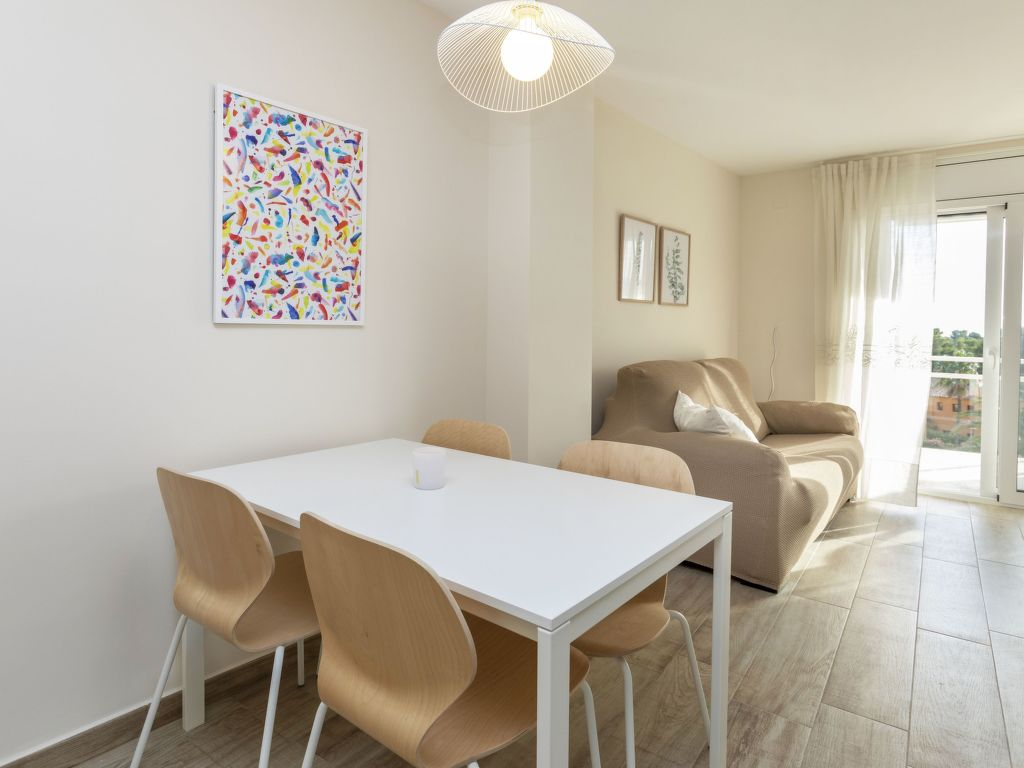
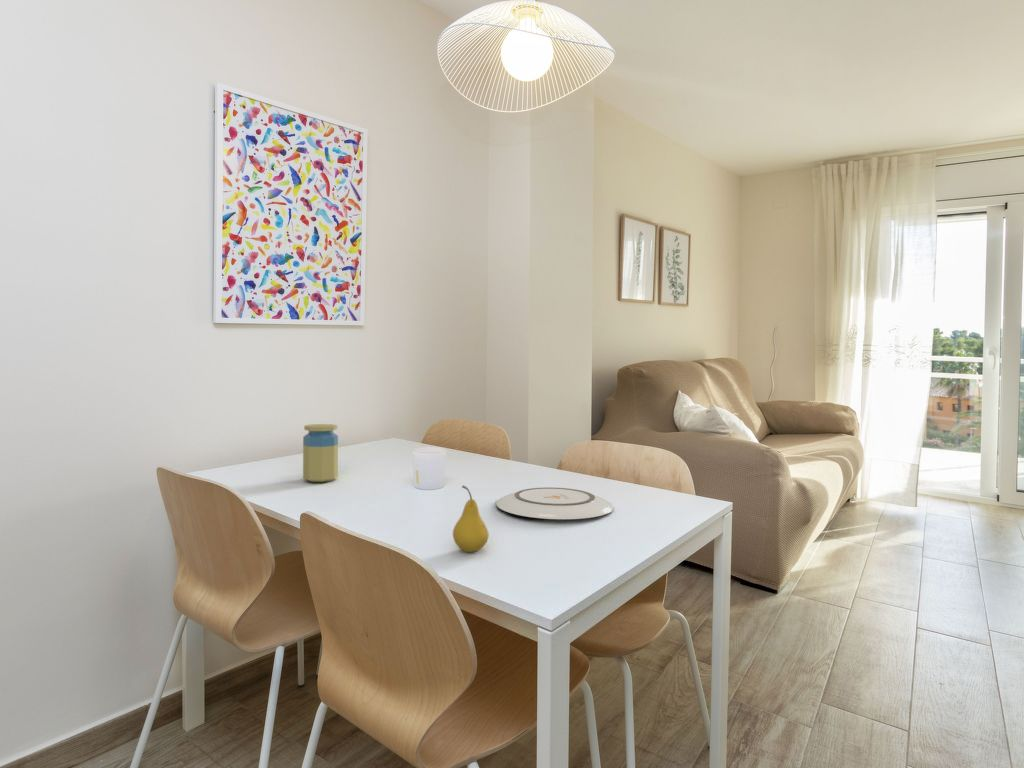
+ jar [302,423,339,483]
+ plate [495,486,614,521]
+ fruit [452,485,490,553]
